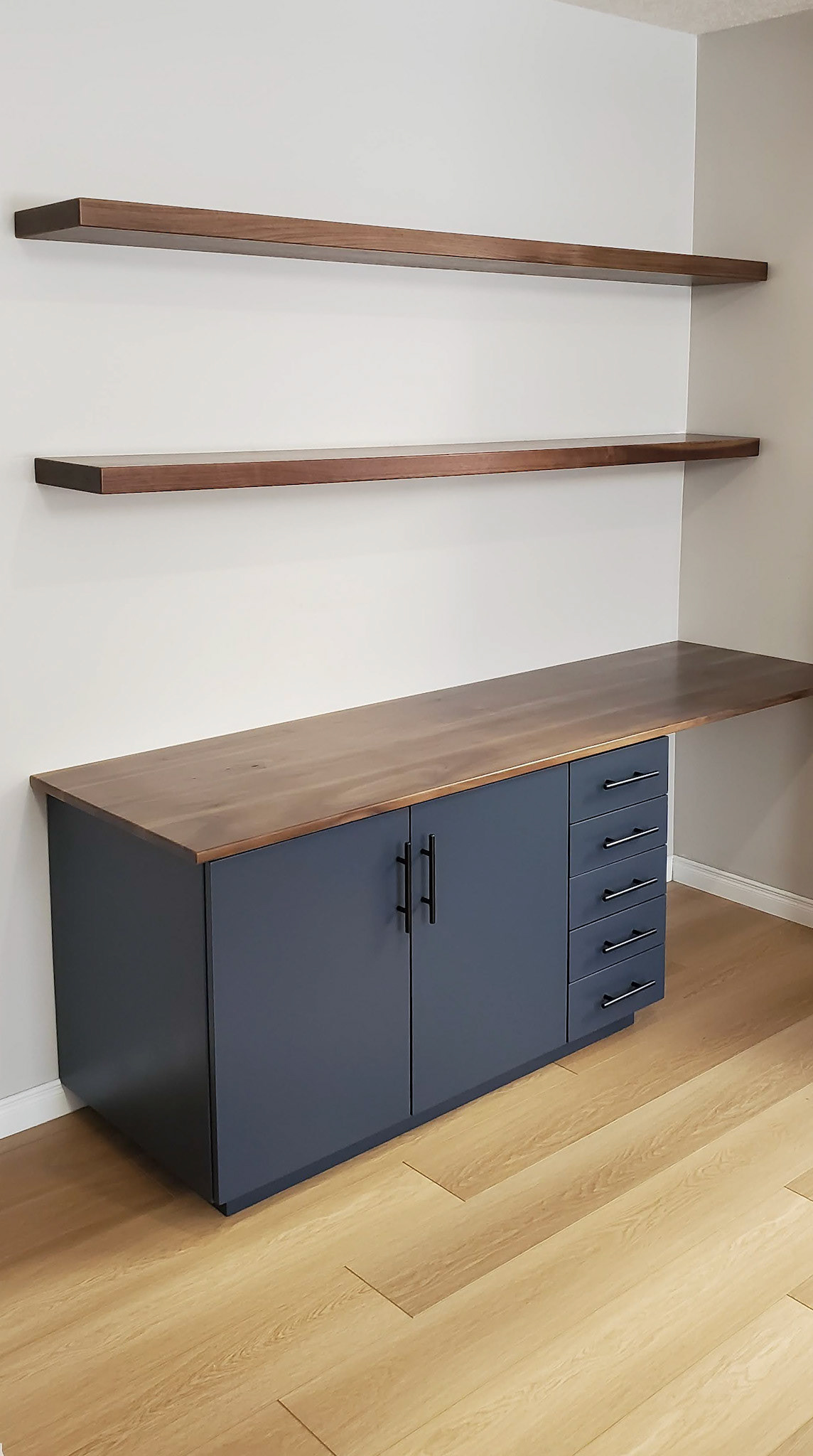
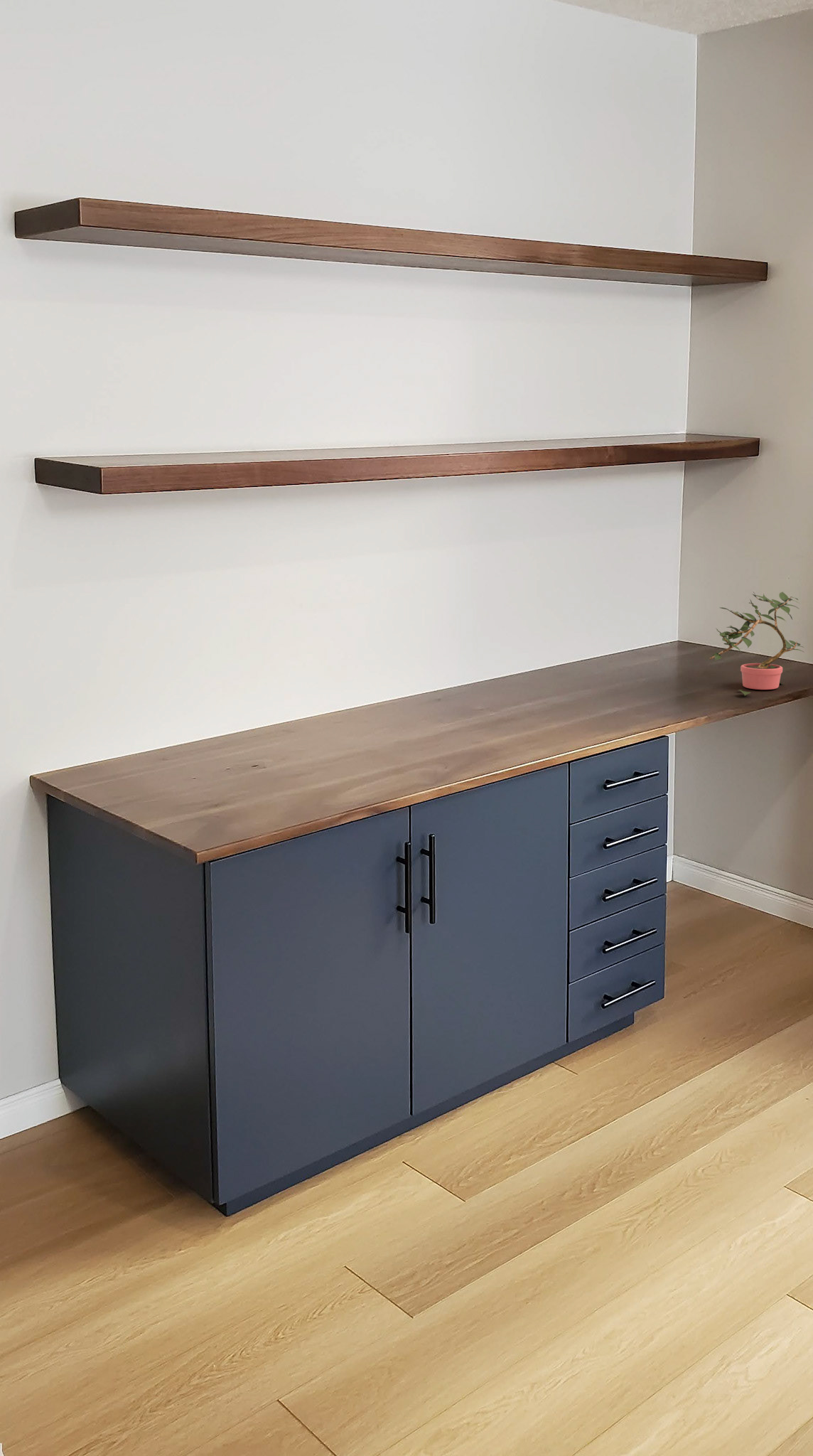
+ potted plant [709,592,805,696]
